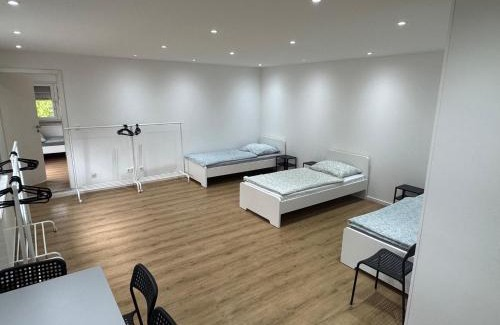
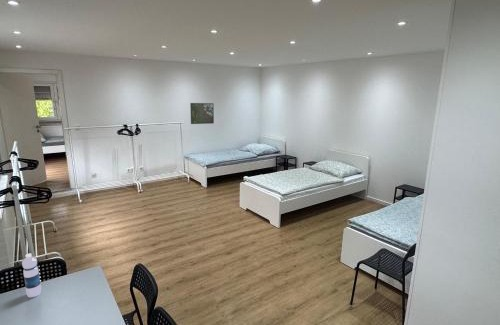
+ water bottle [21,253,42,298]
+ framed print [189,102,215,125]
